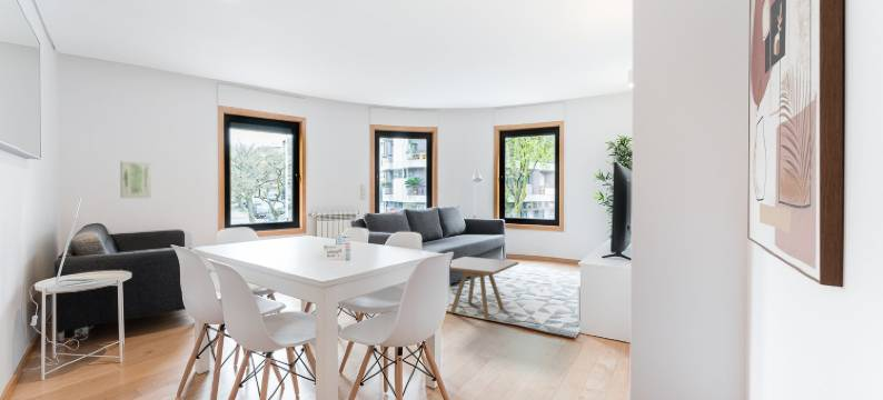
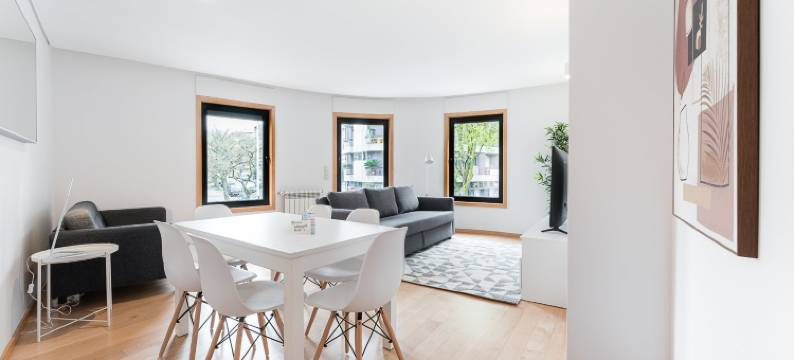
- wall art [119,160,152,199]
- side table [449,256,519,320]
